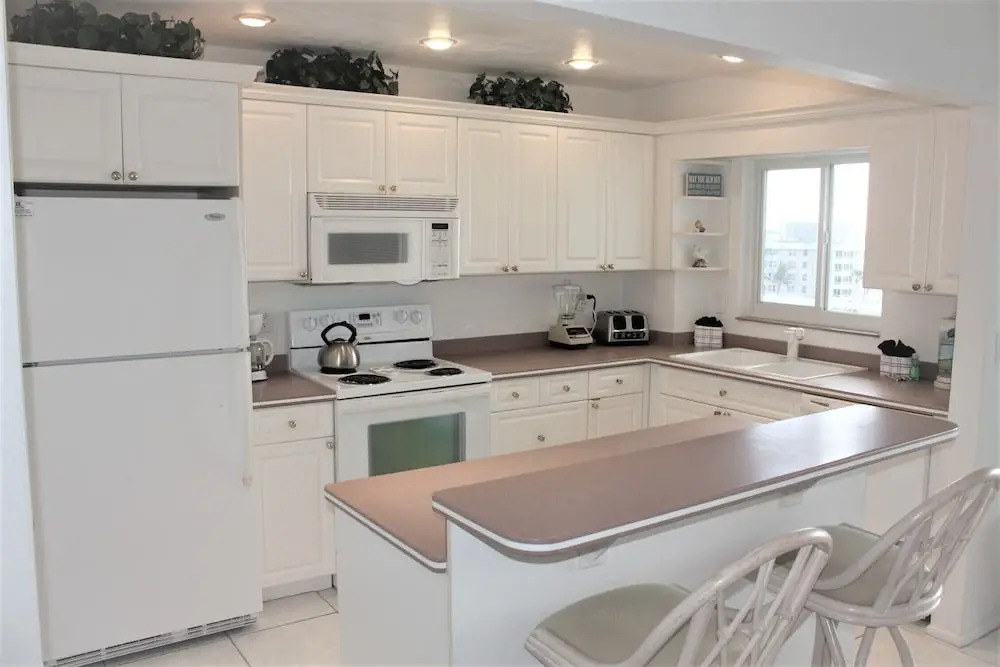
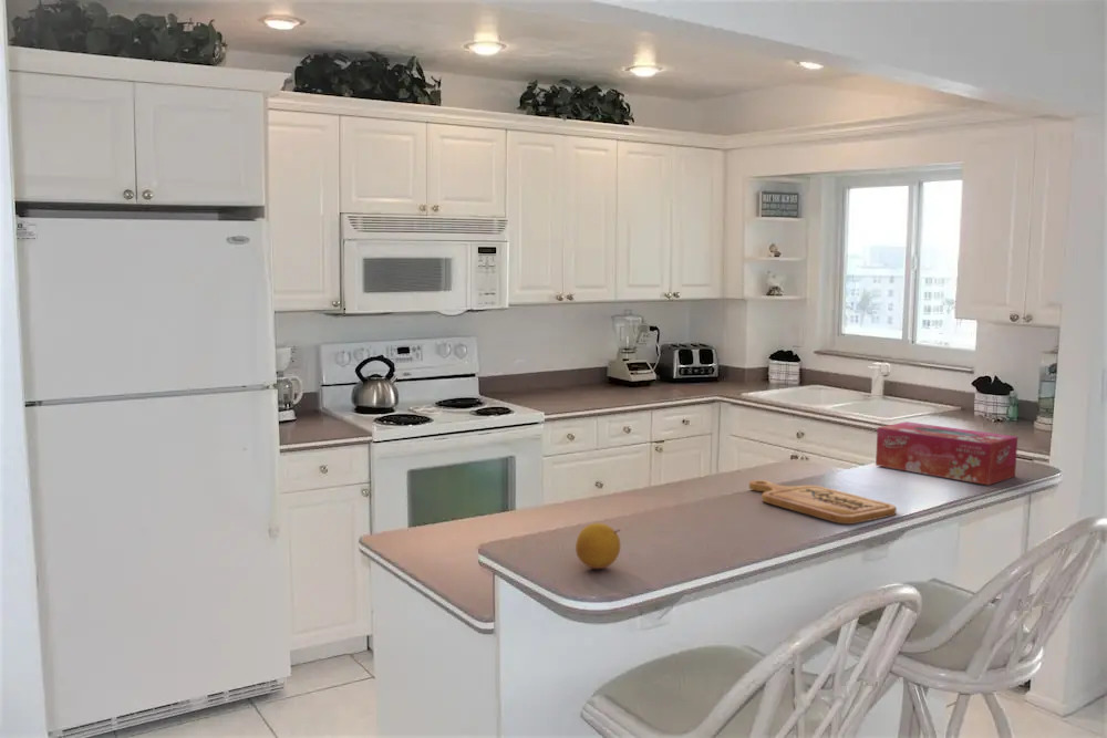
+ cutting board [748,479,898,524]
+ fruit [575,522,622,570]
+ tissue box [875,420,1018,486]
